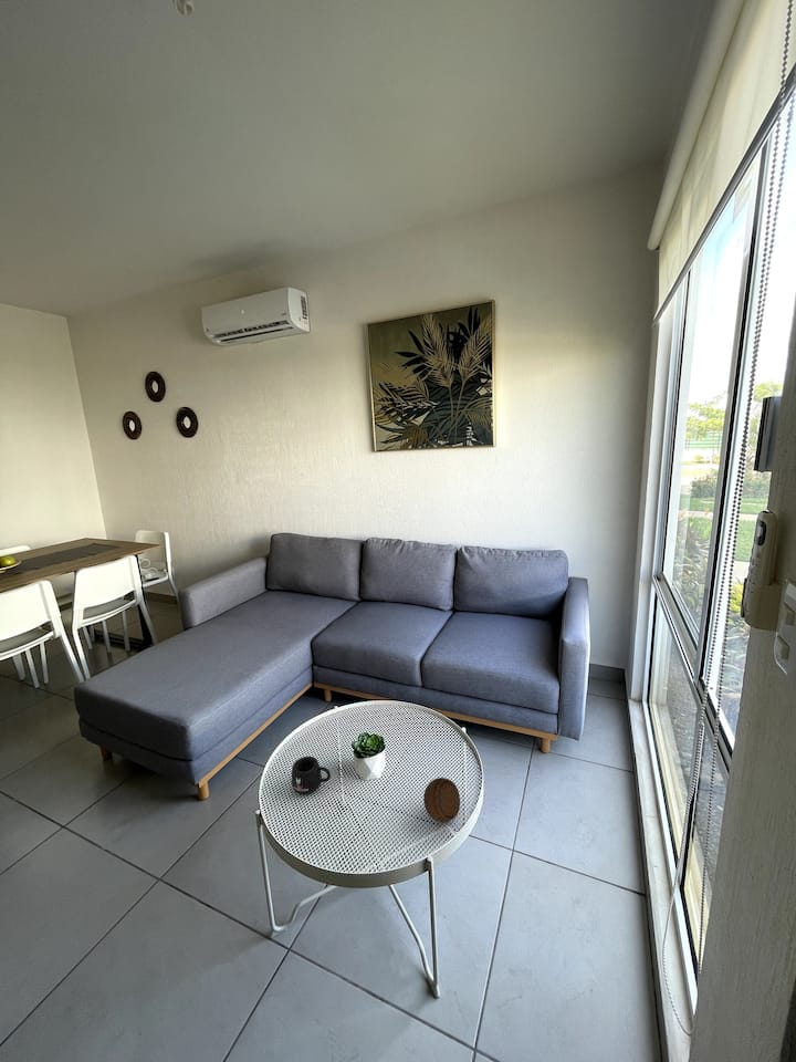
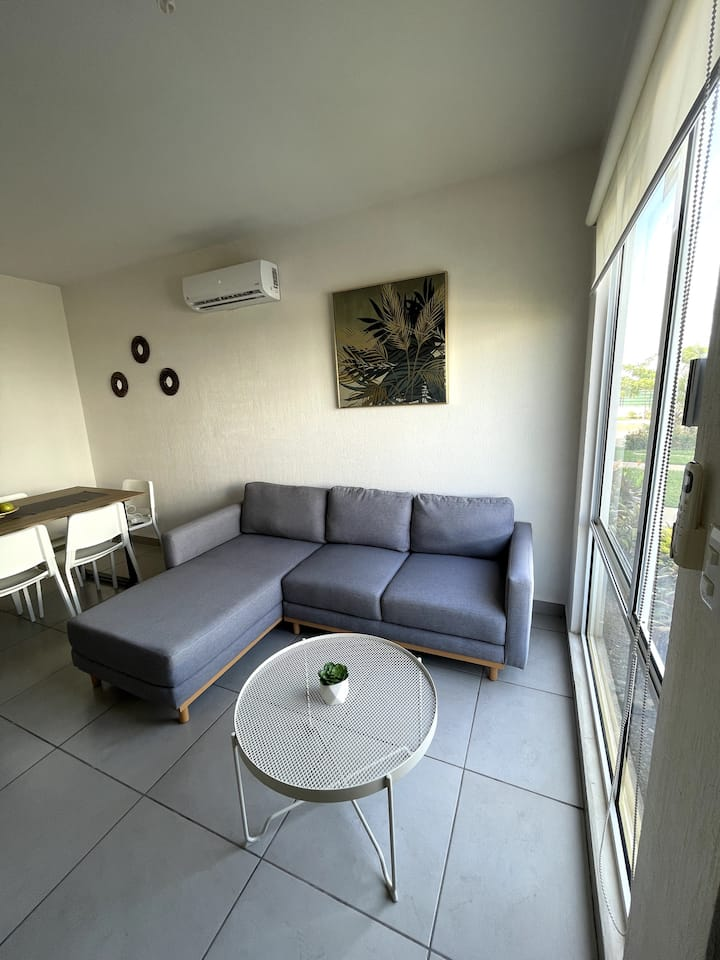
- coaster [422,777,461,823]
- mug [291,756,332,795]
